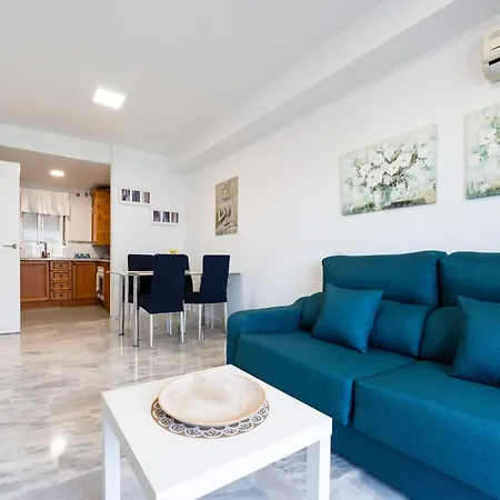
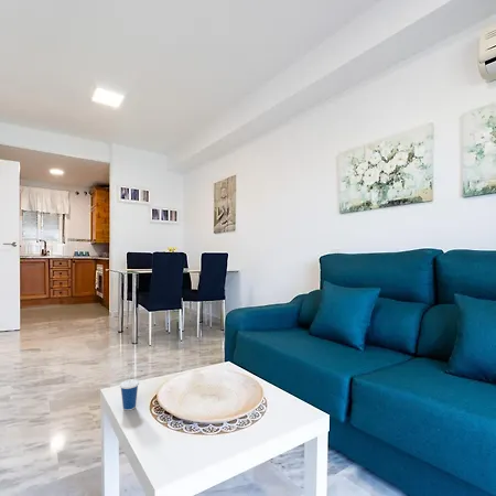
+ cup [119,370,140,411]
